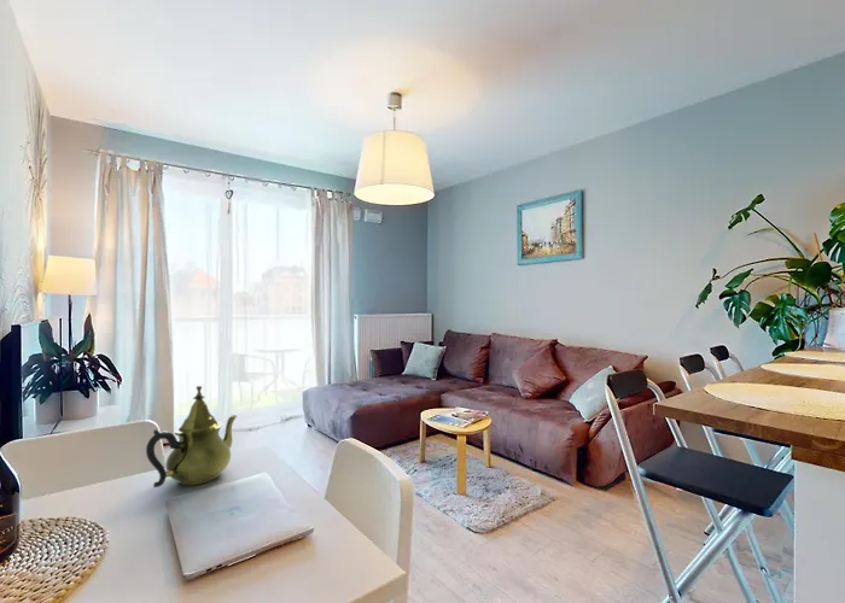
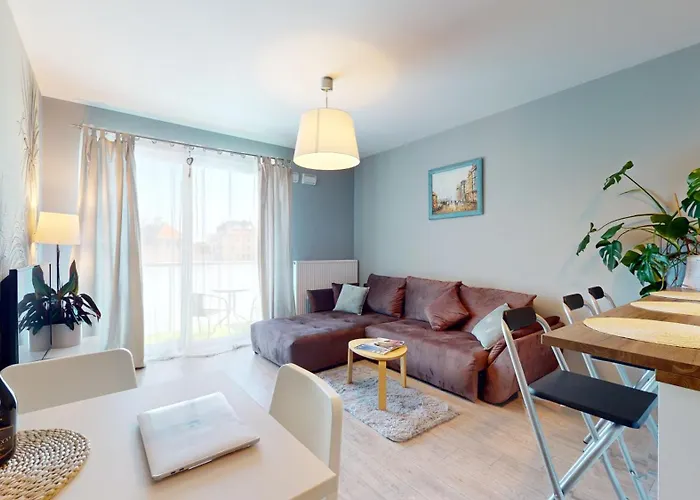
- teapot [145,385,239,488]
